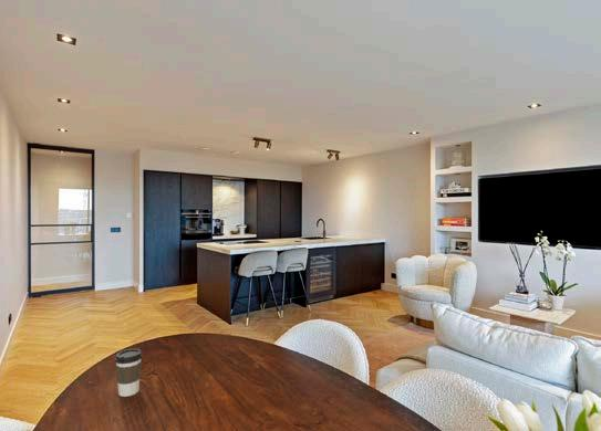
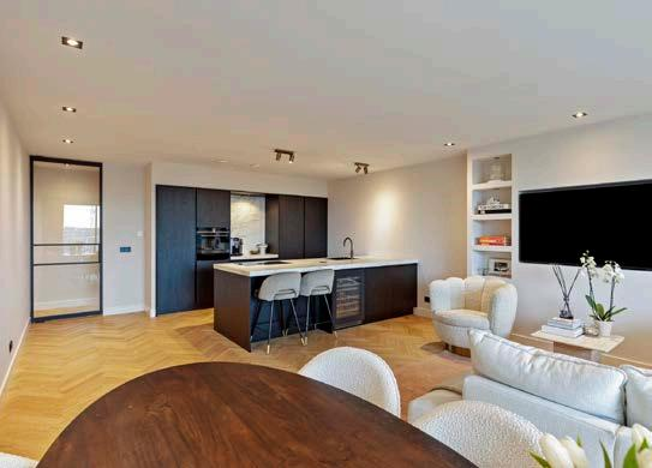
- coffee cup [114,348,144,398]
